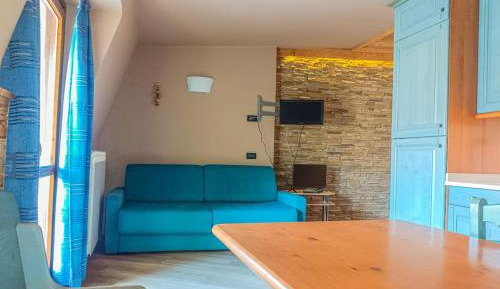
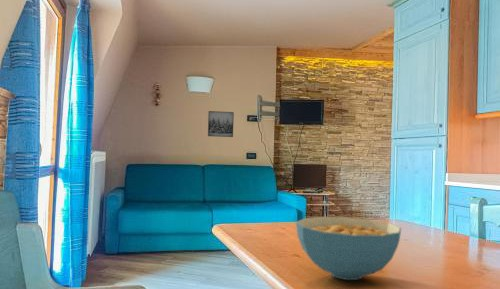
+ cereal bowl [295,216,402,281]
+ wall art [207,110,235,138]
